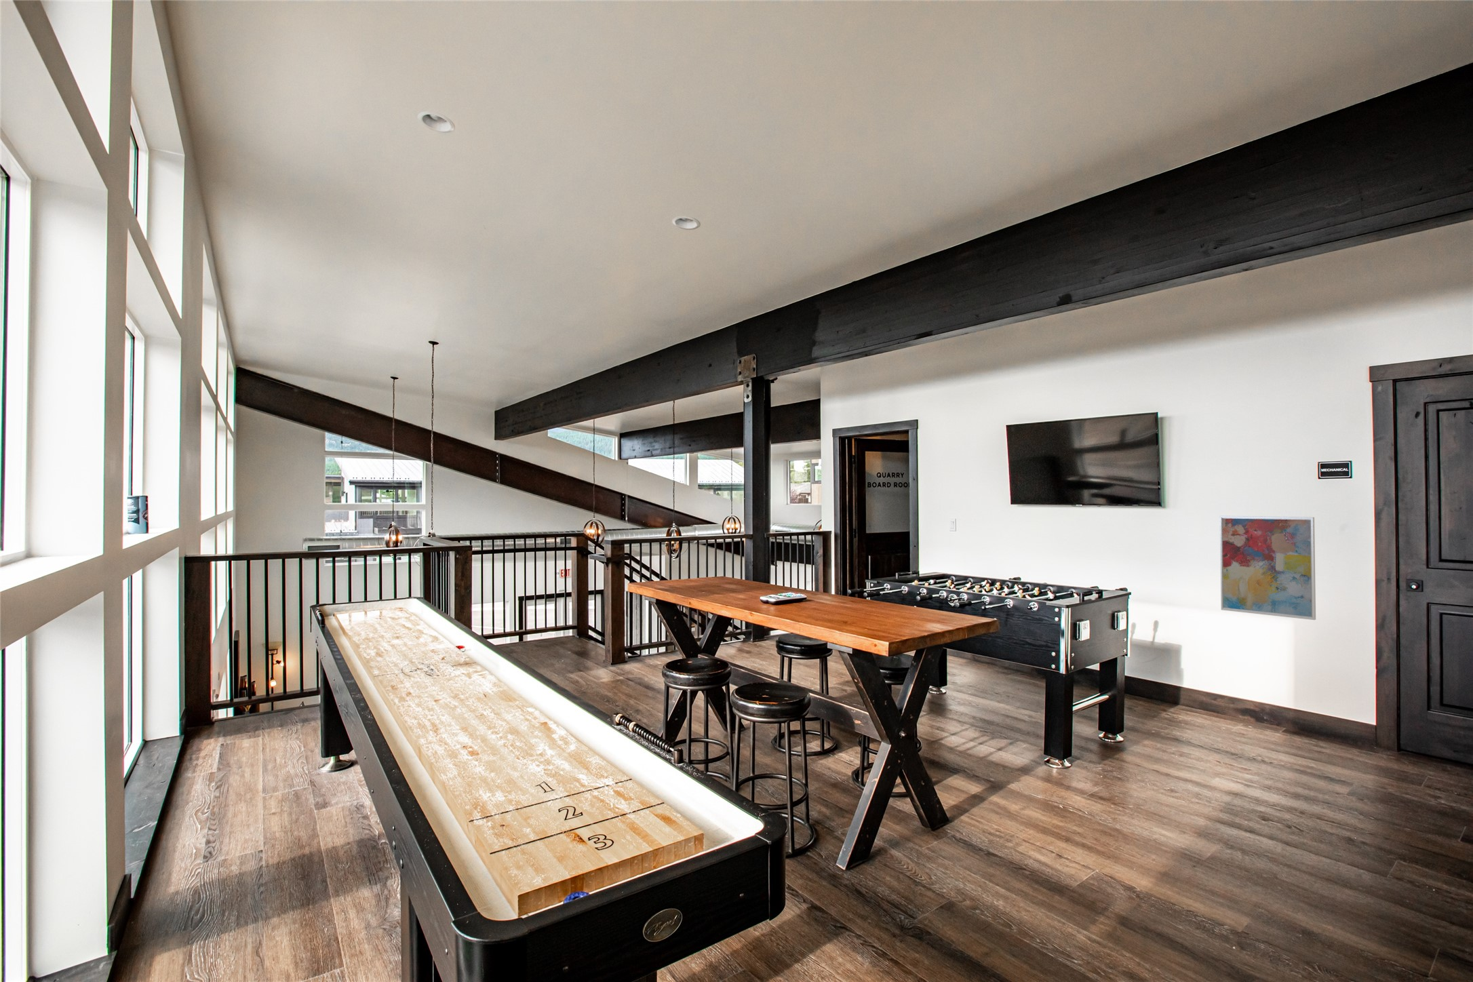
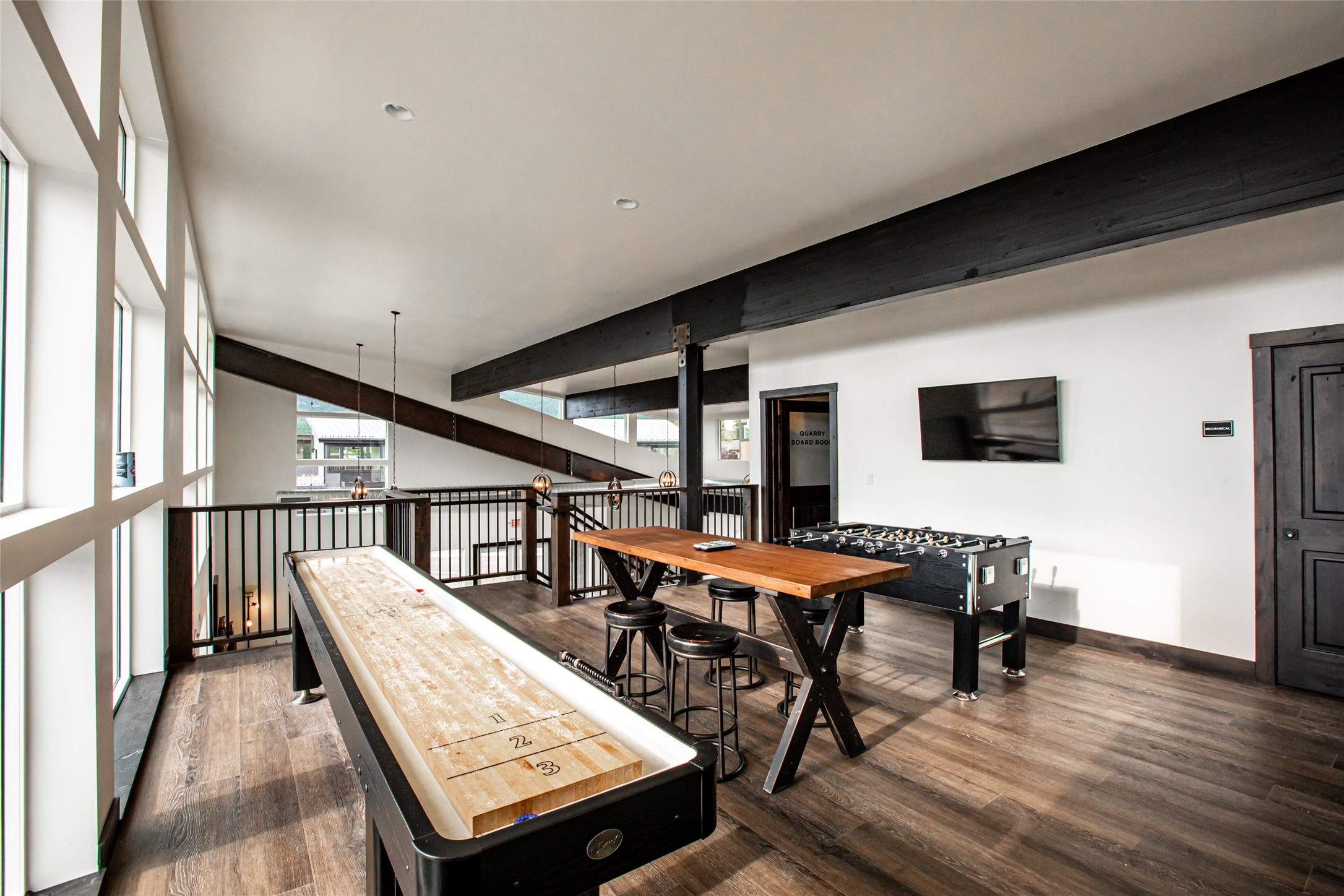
- wall art [1220,515,1316,620]
